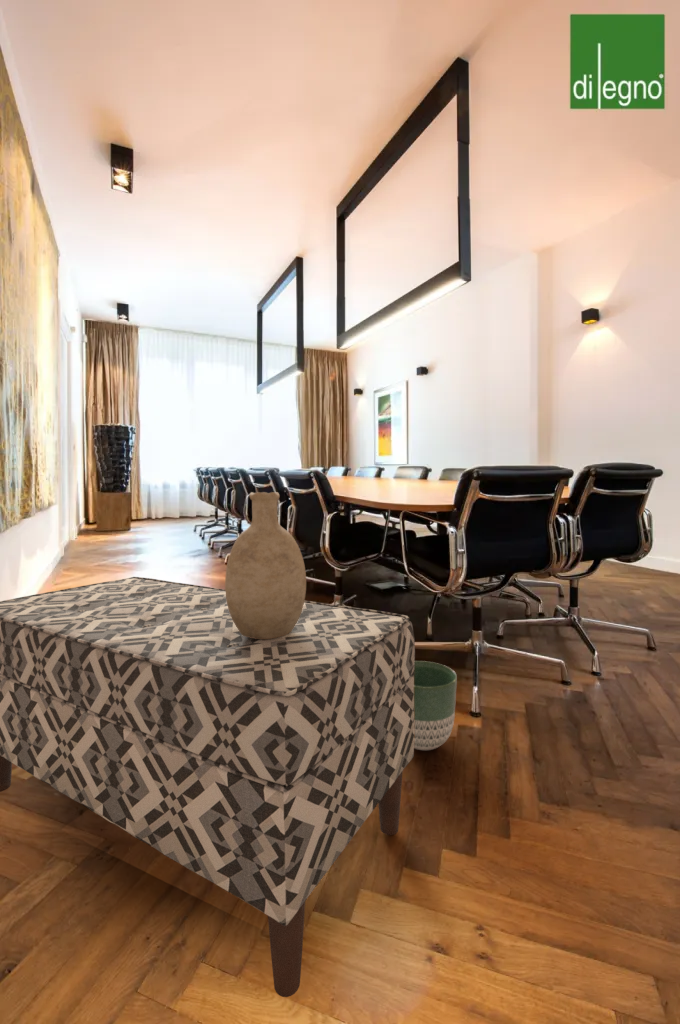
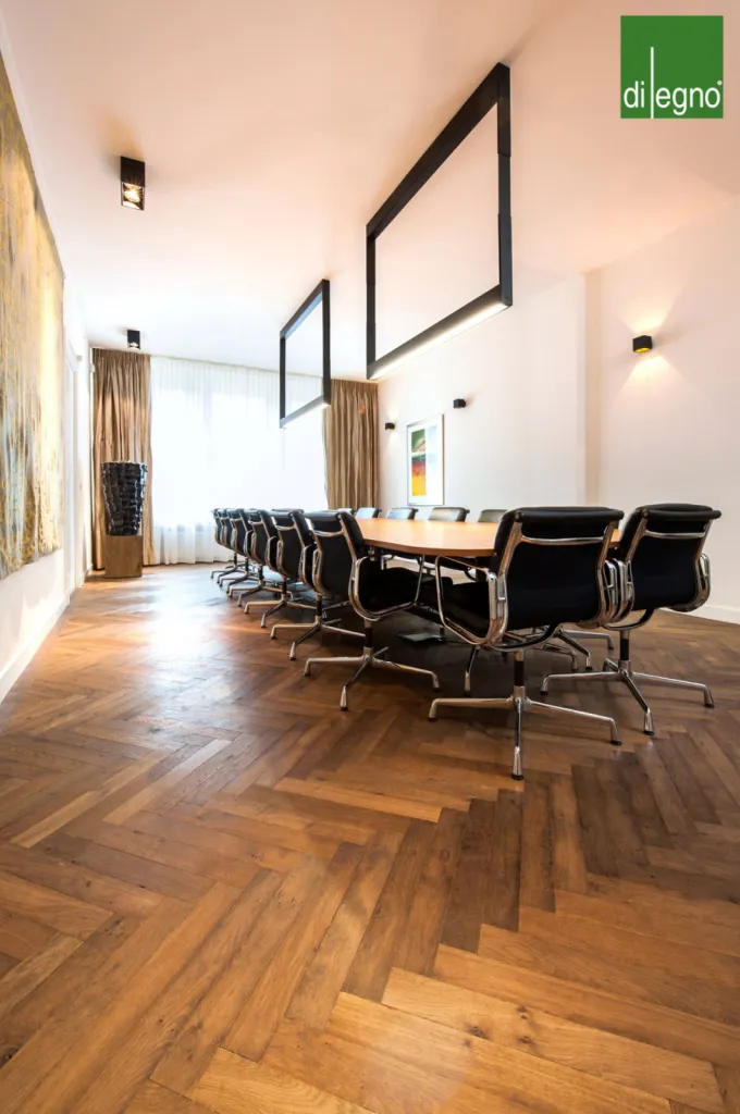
- planter [414,660,458,751]
- bench [0,576,416,998]
- decorative vase [224,491,307,639]
